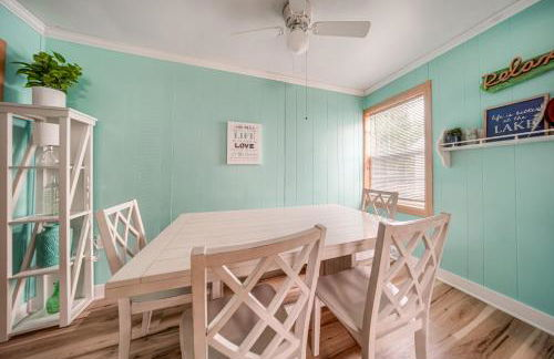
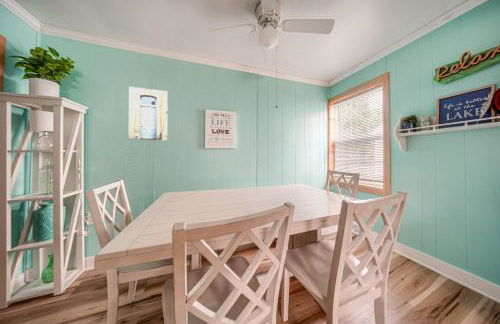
+ wall art [128,86,169,142]
